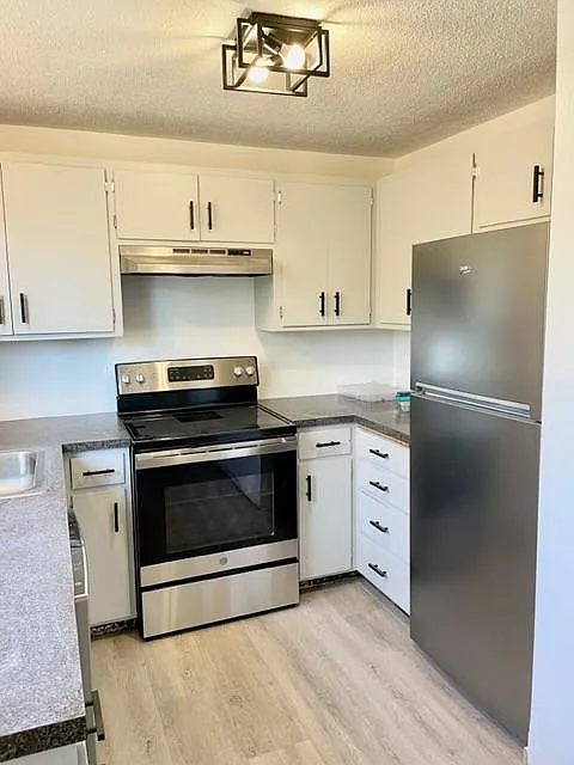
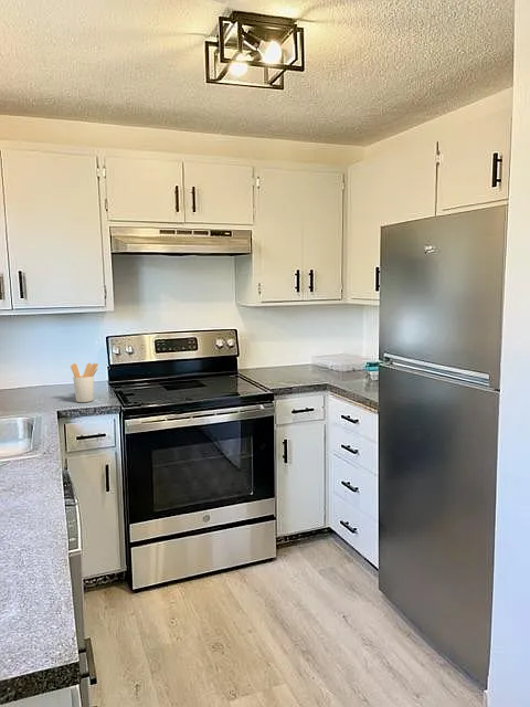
+ utensil holder [70,362,99,403]
